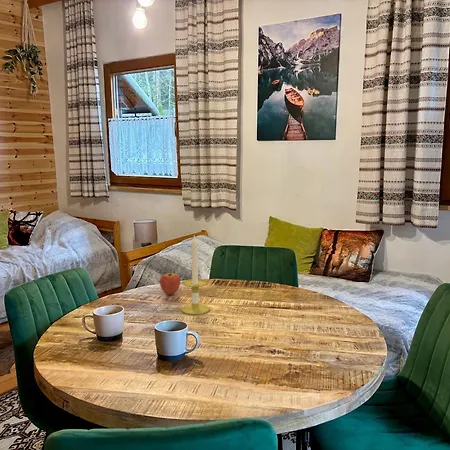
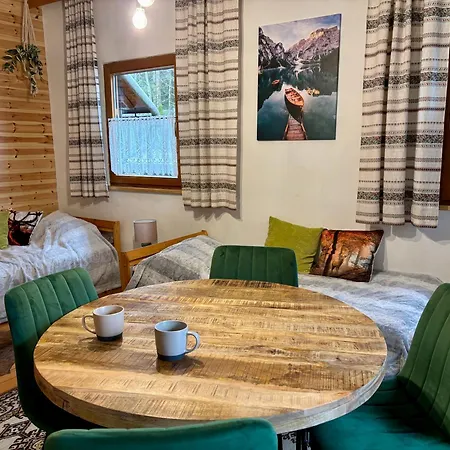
- fruit [159,272,181,296]
- candle [180,233,211,316]
